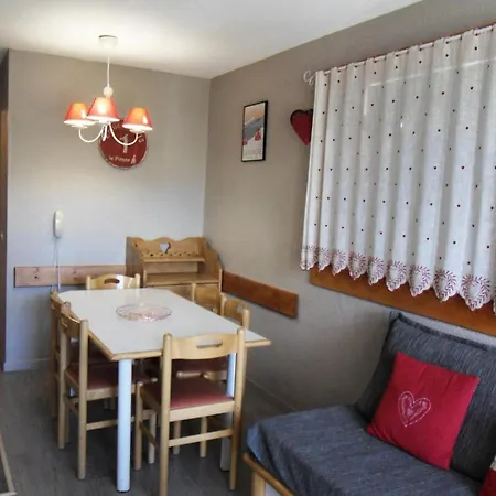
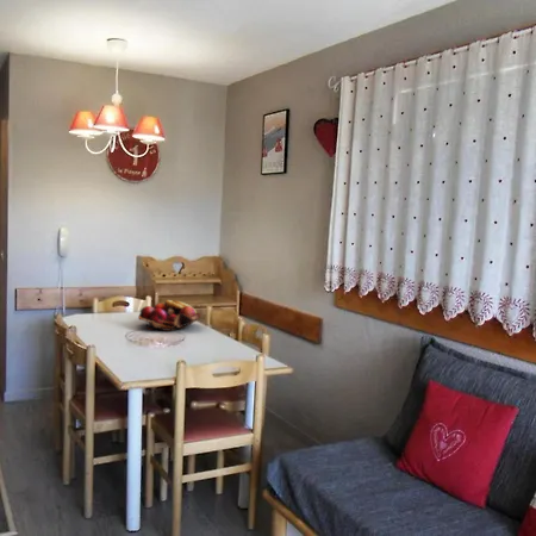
+ fruit basket [137,299,202,332]
